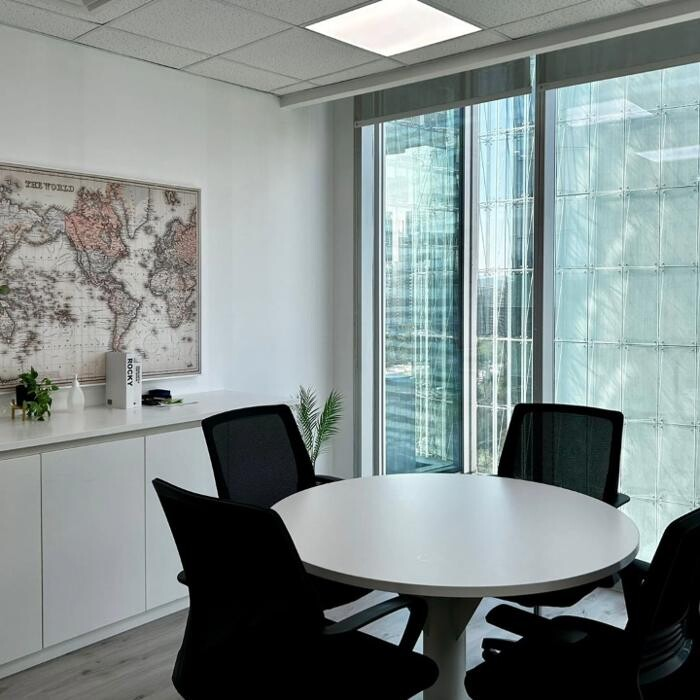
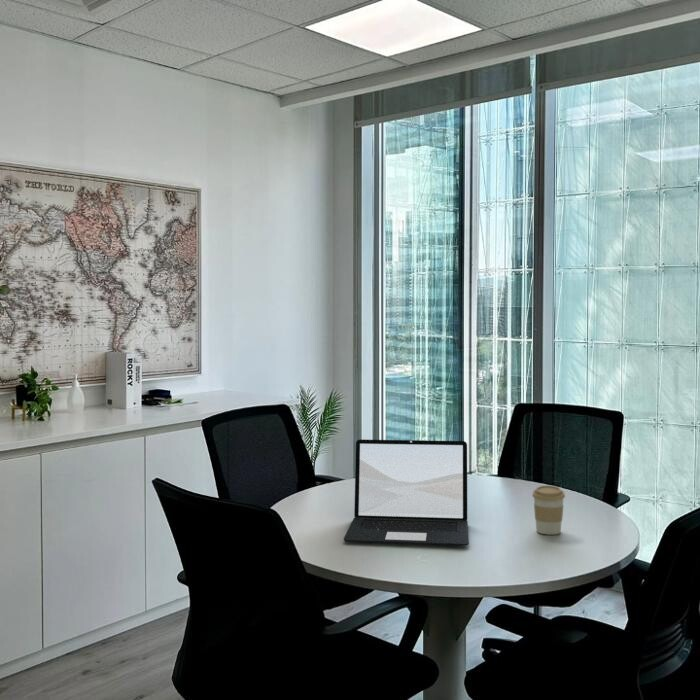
+ laptop [343,439,470,546]
+ coffee cup [531,484,566,536]
